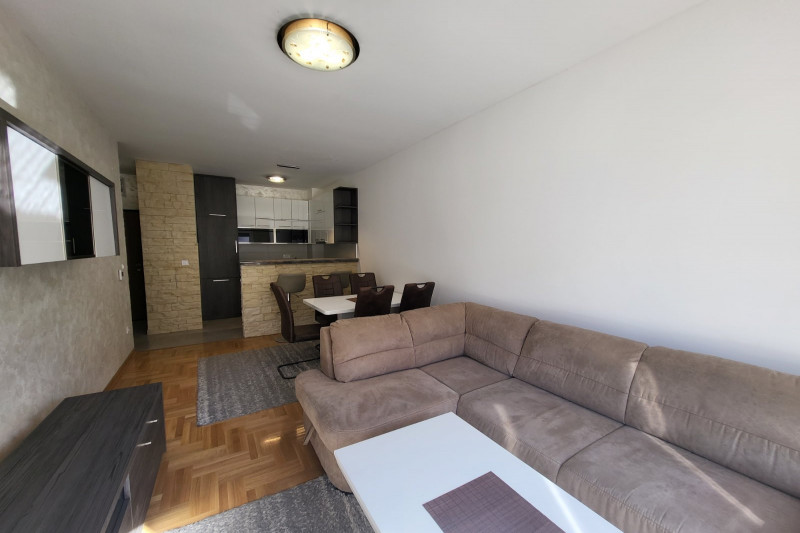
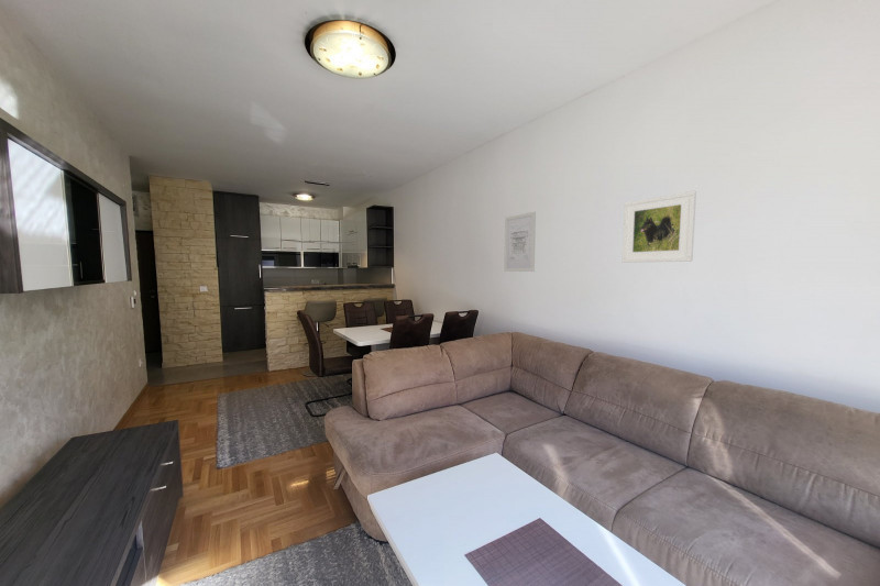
+ wall art [503,211,537,273]
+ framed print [622,190,697,264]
